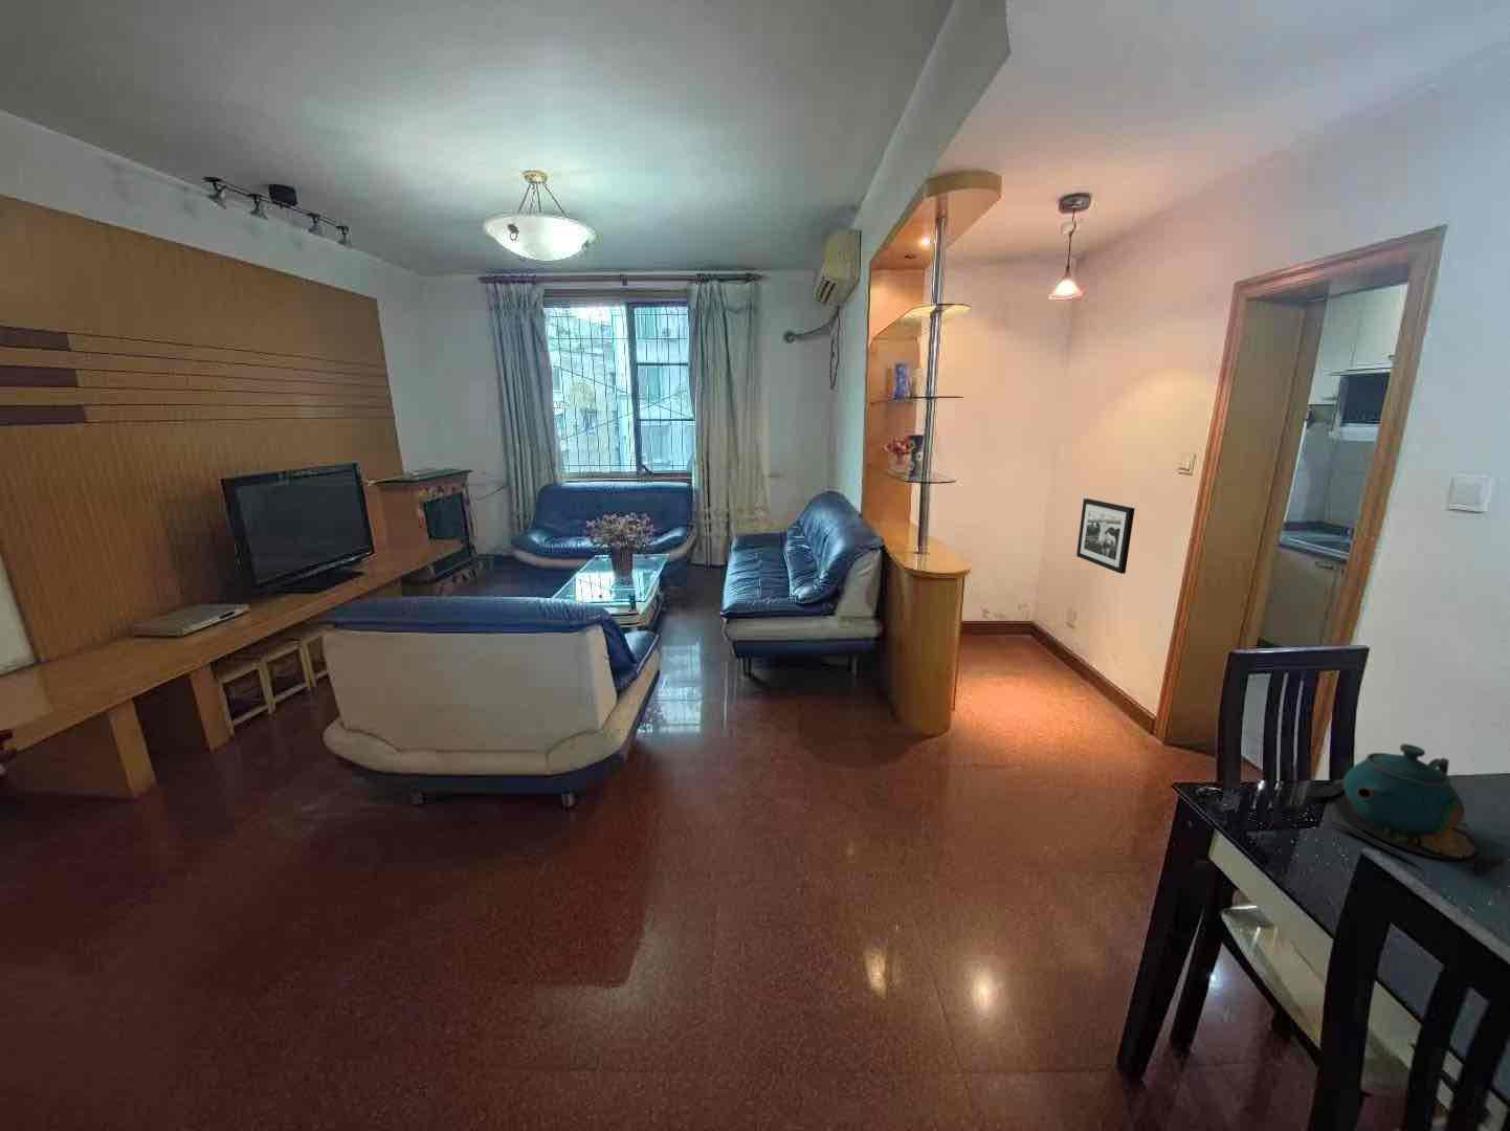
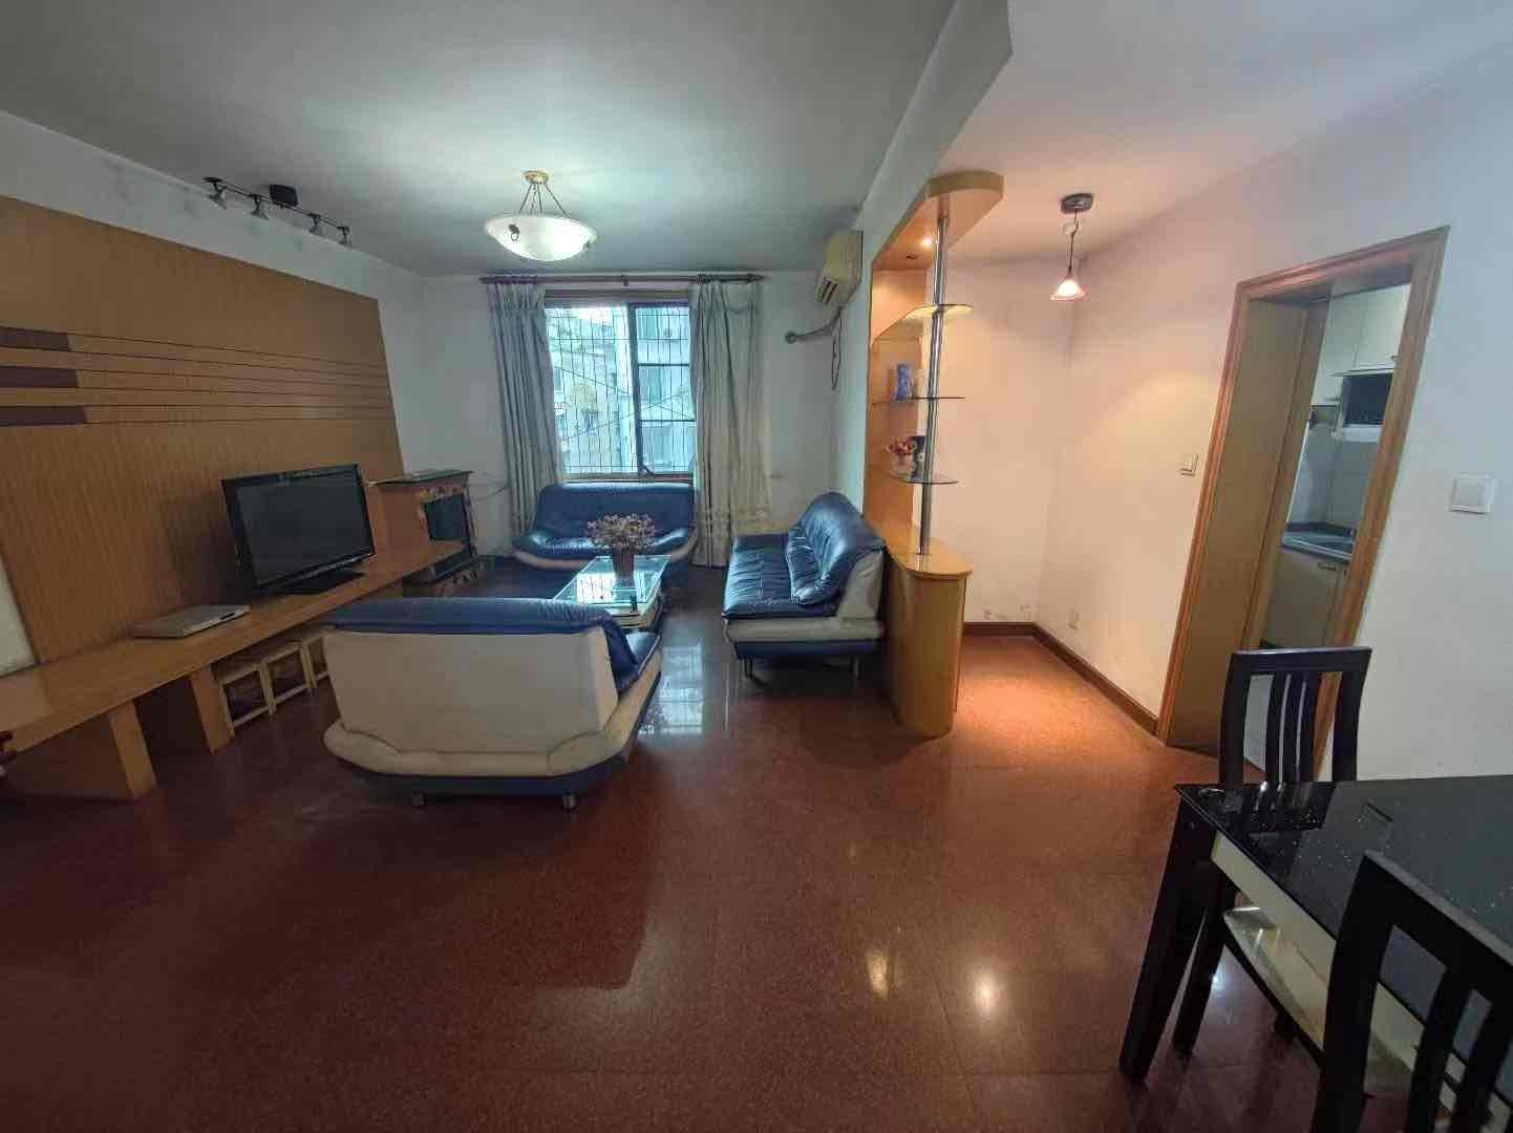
- picture frame [1075,498,1136,575]
- teapot [1302,743,1506,876]
